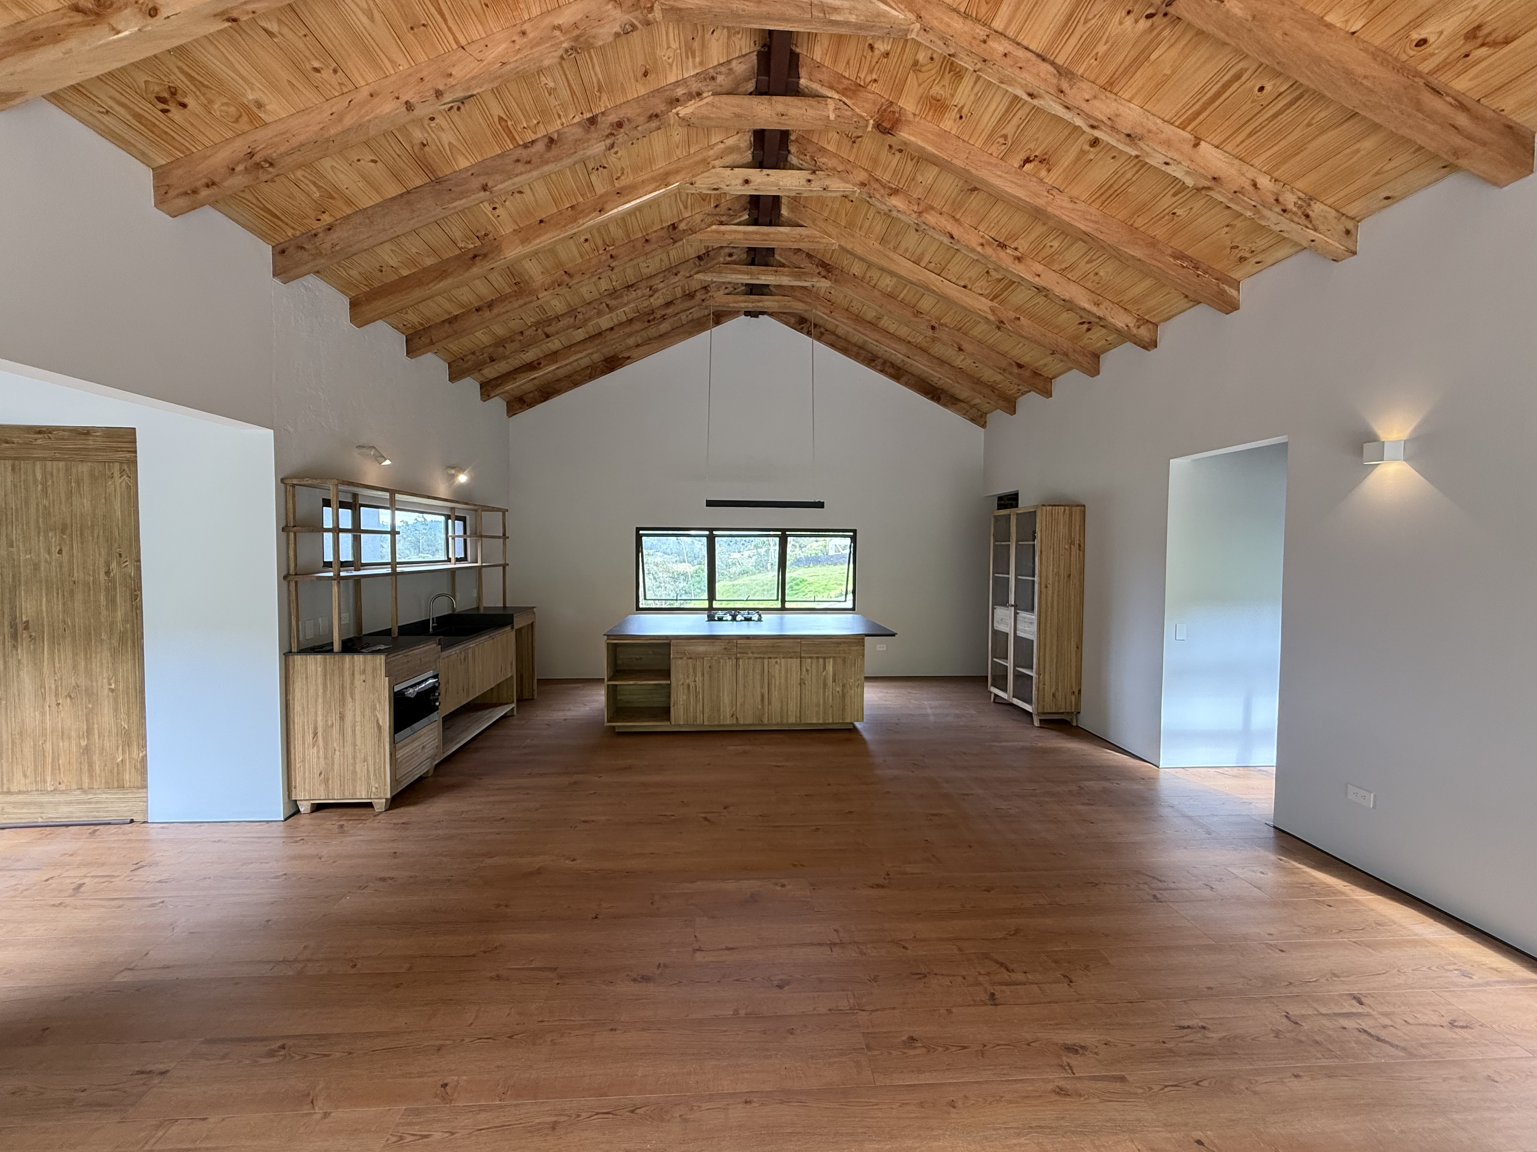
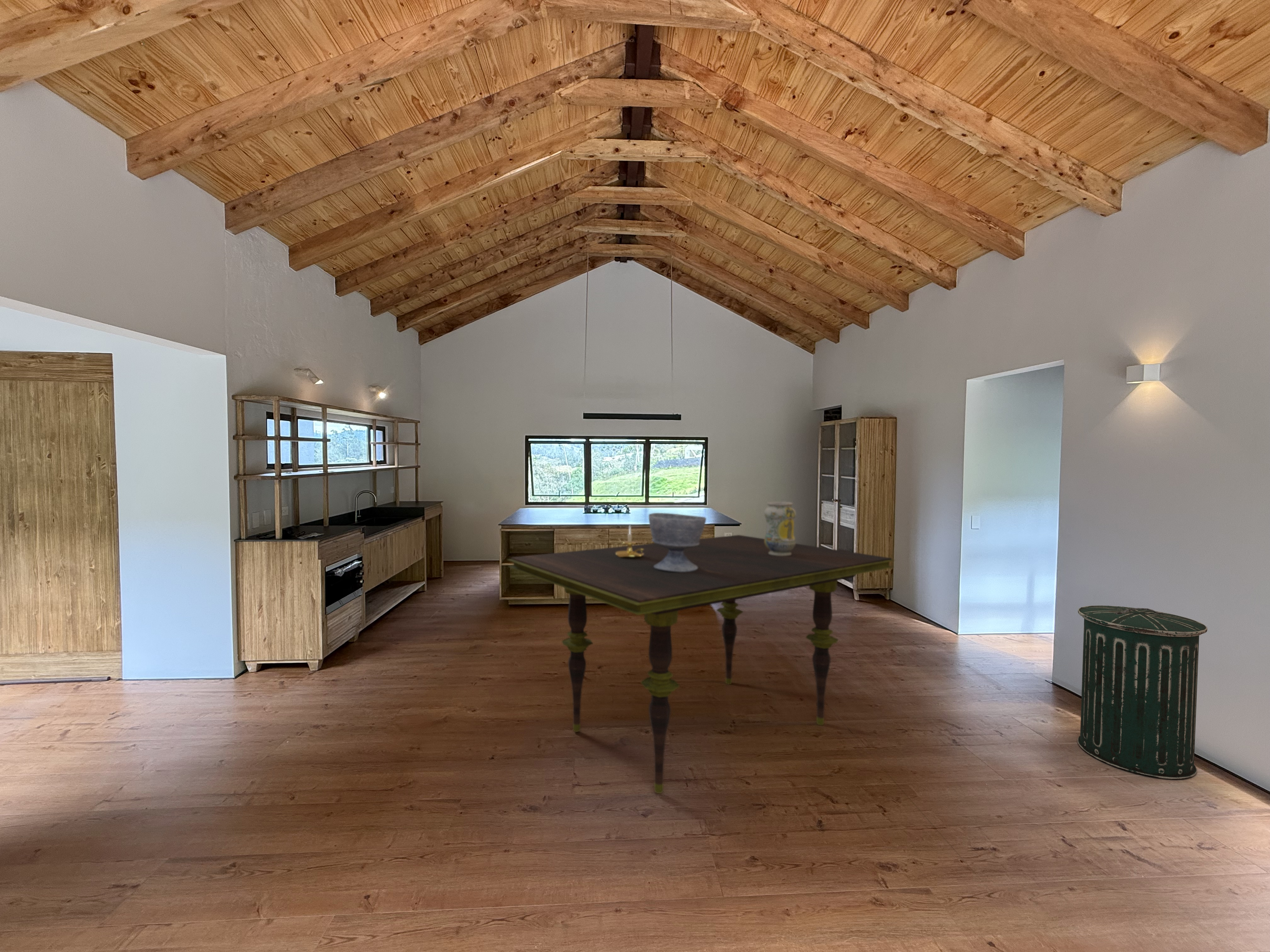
+ dining table [507,535,895,794]
+ vase [764,501,797,556]
+ trash can [1077,605,1208,779]
+ bowl [648,513,707,572]
+ candle holder [616,525,644,559]
